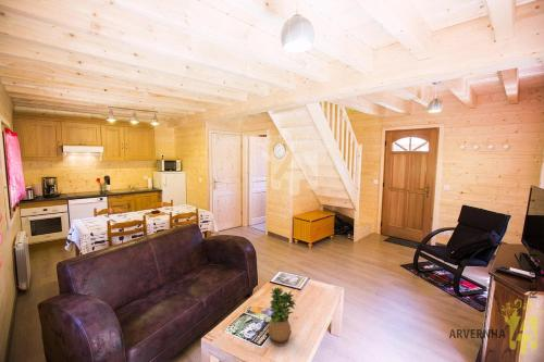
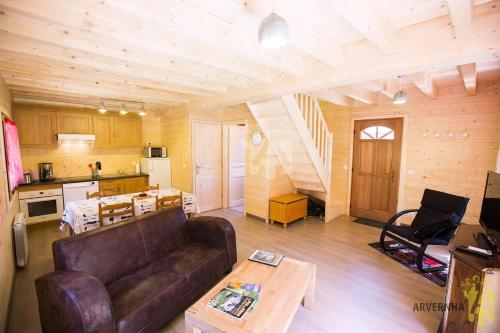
- potted plant [267,287,297,347]
